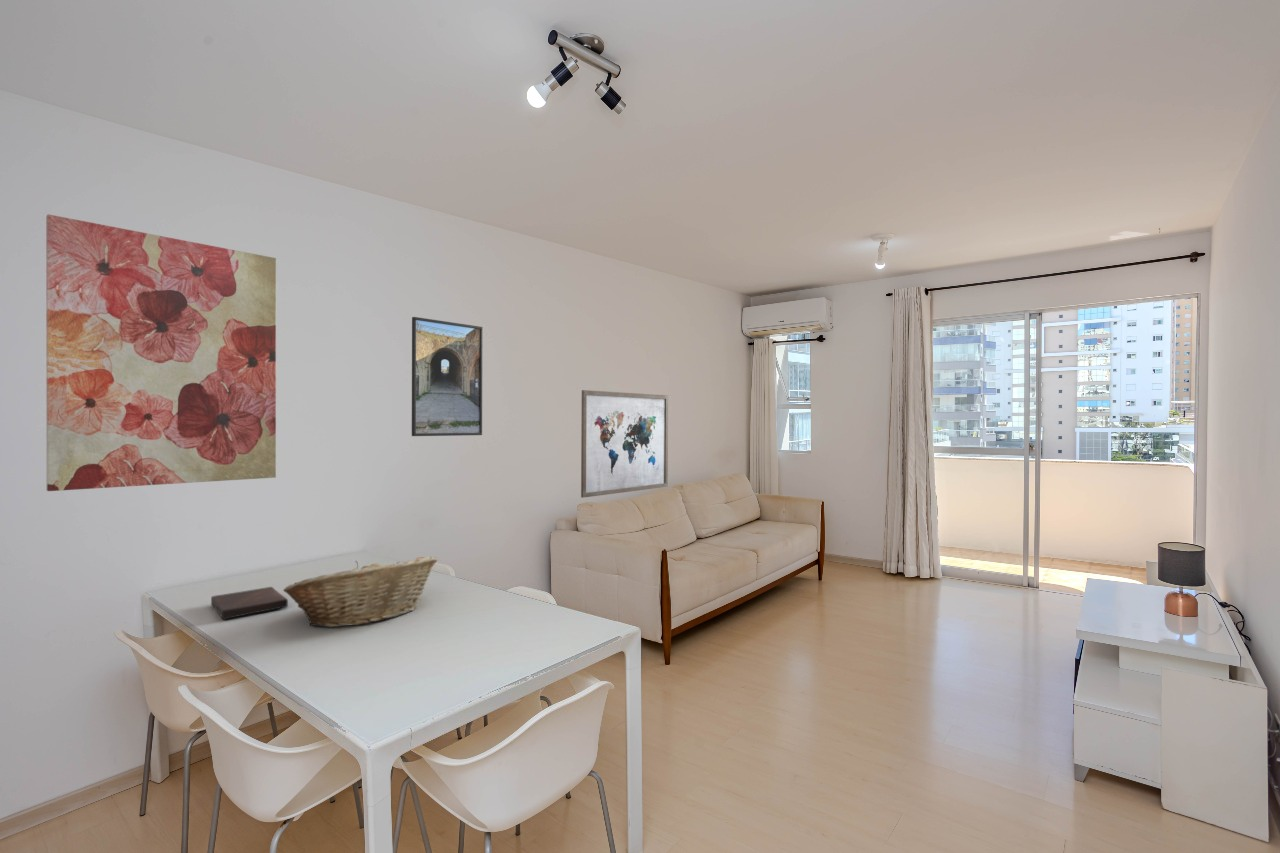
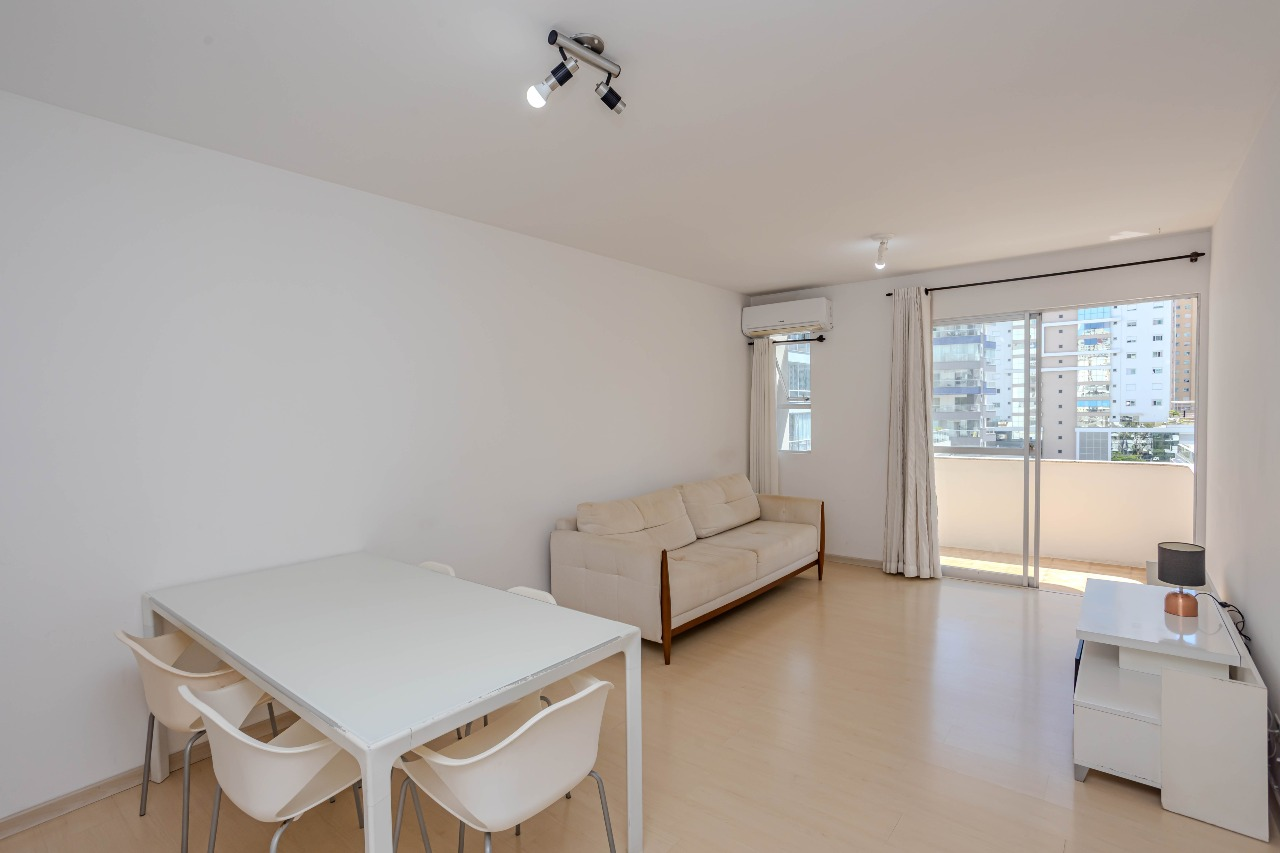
- wall art [580,389,669,499]
- book [210,586,289,620]
- wall art [45,213,277,492]
- fruit basket [282,555,439,628]
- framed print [411,316,484,437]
